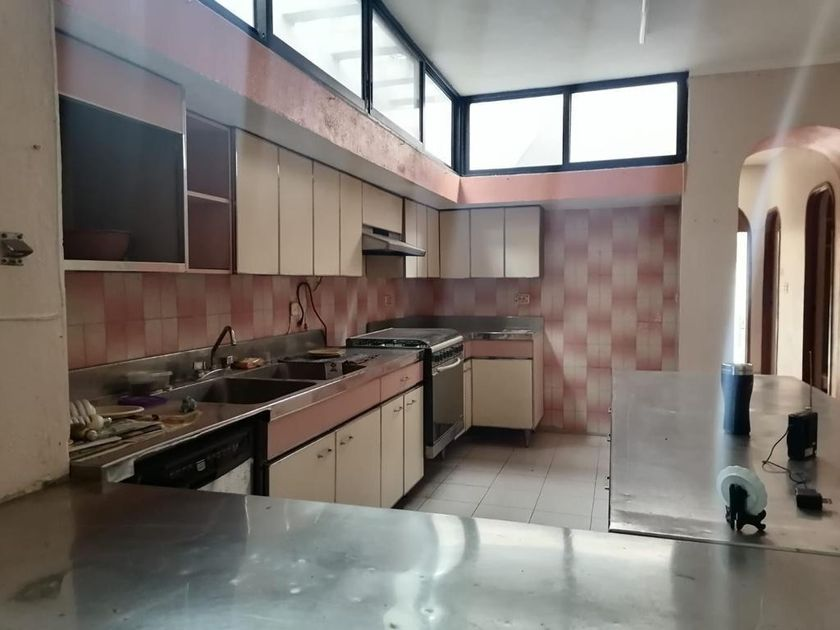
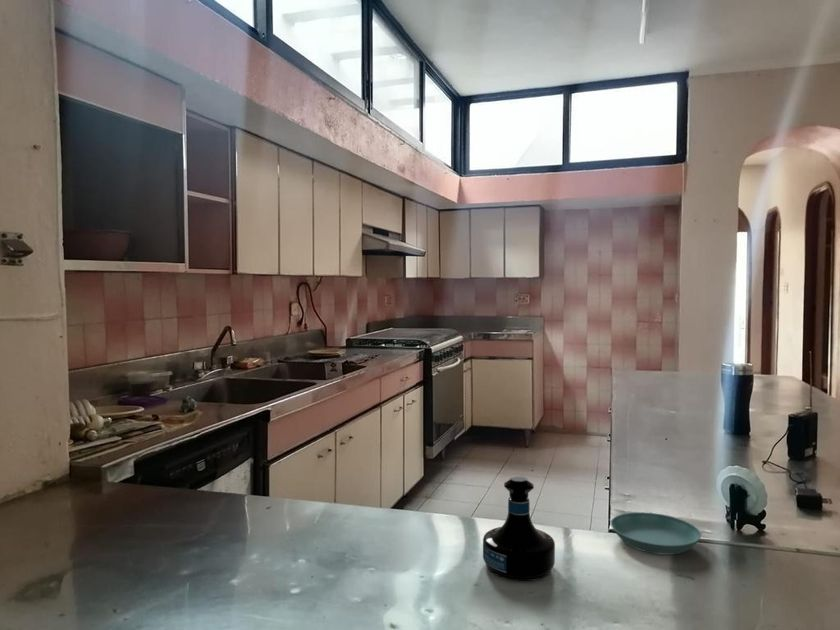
+ saucer [610,511,702,556]
+ tequila bottle [482,476,556,582]
